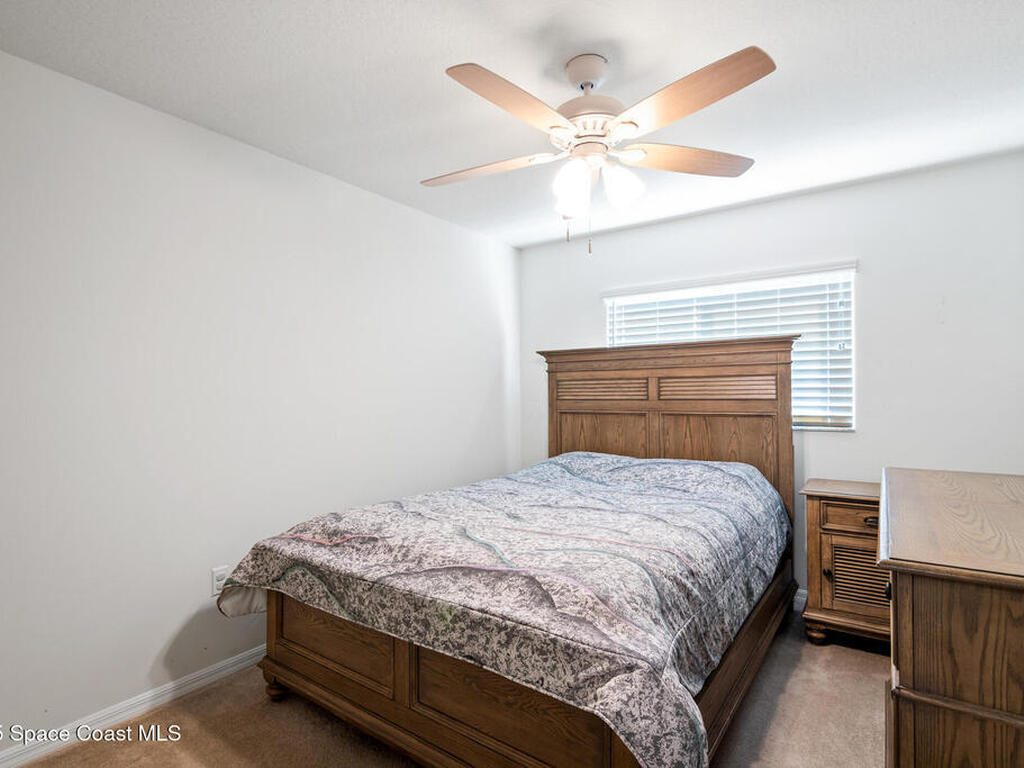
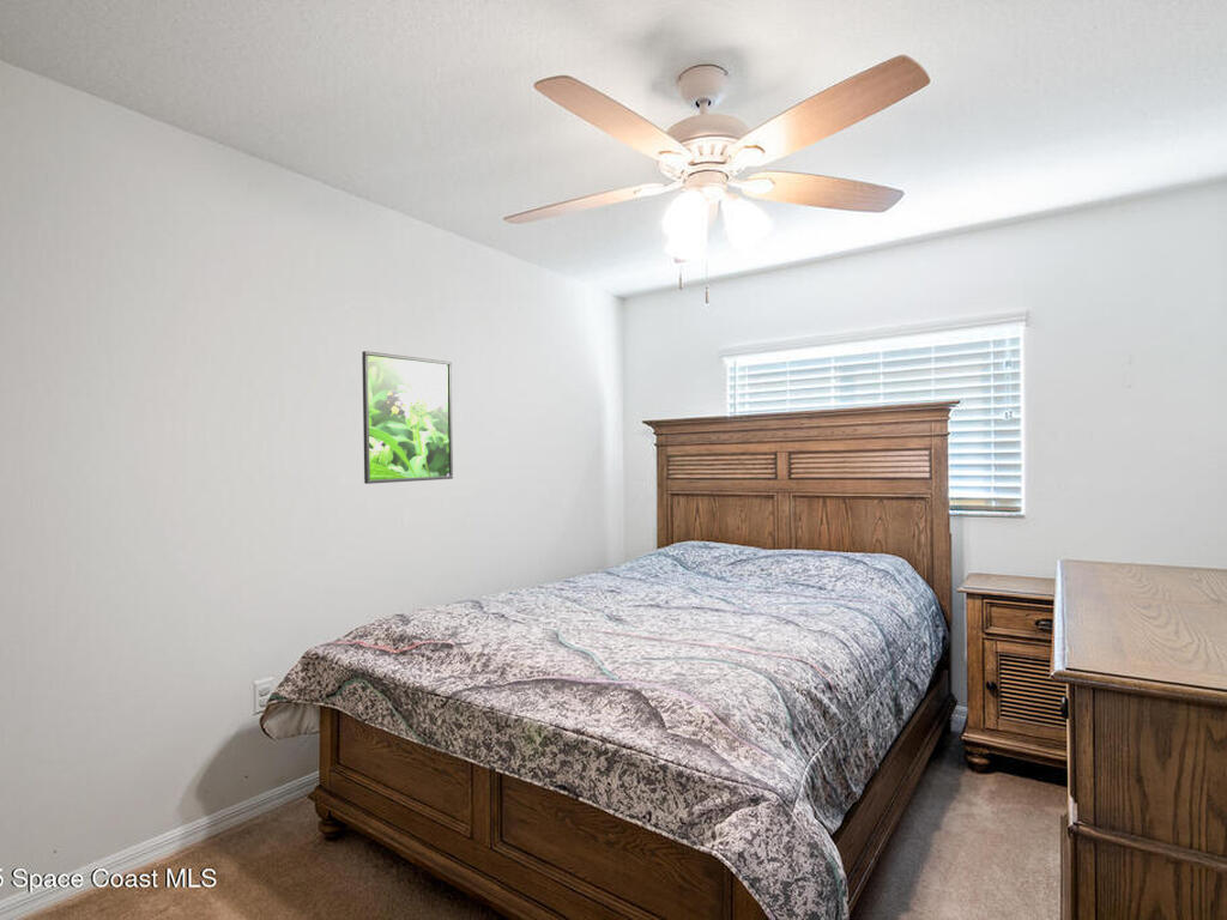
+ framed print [361,350,454,485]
